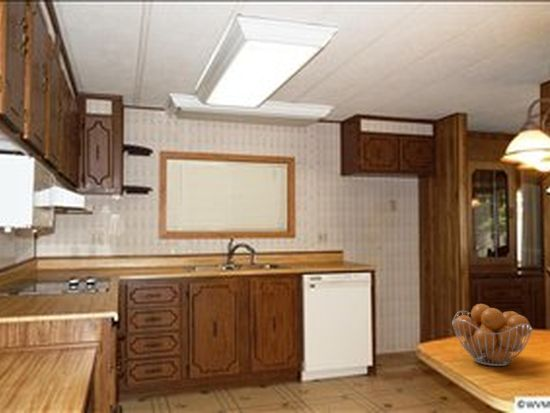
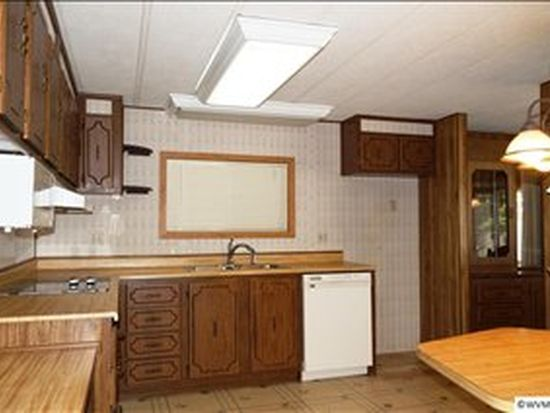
- fruit basket [451,303,533,367]
